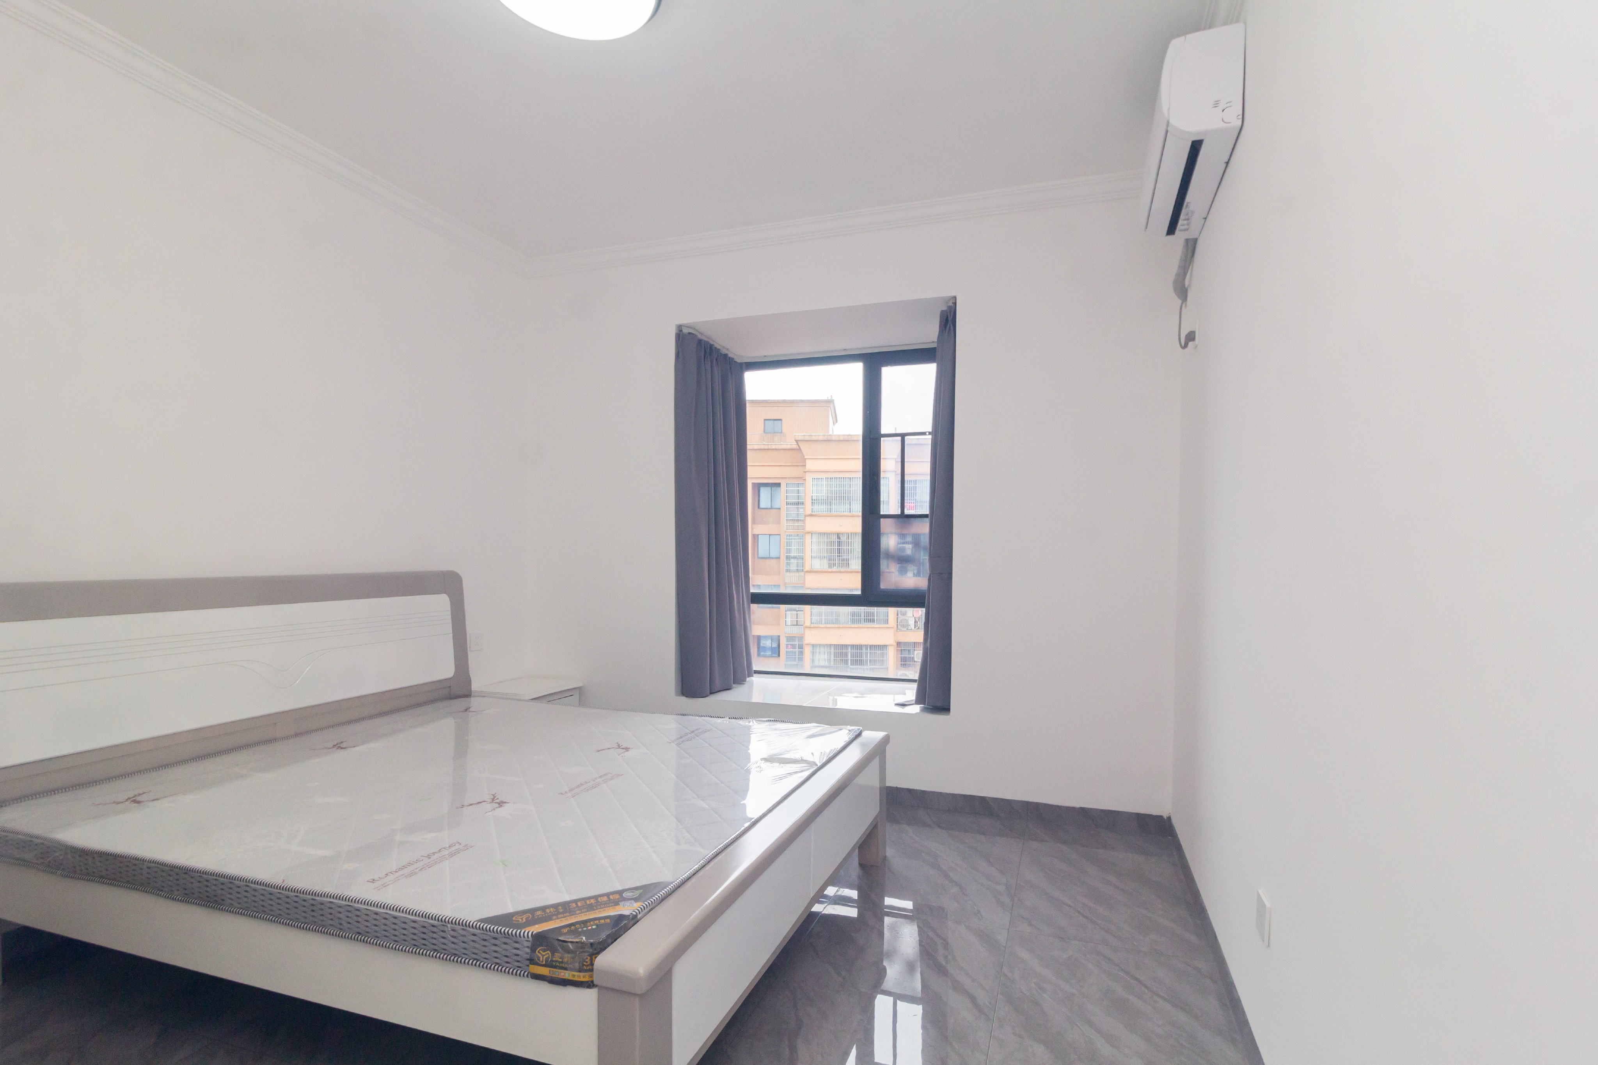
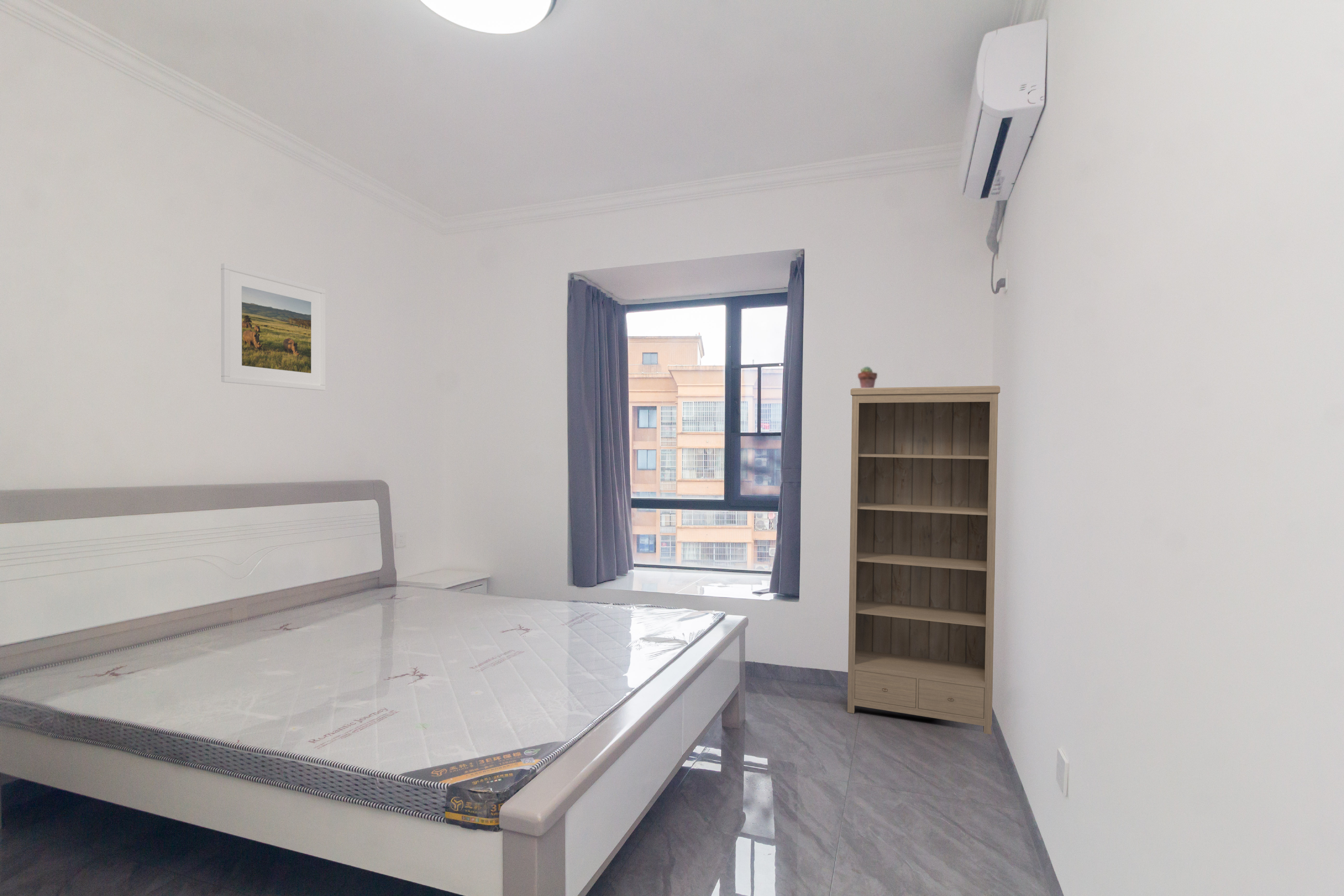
+ bookshelf [847,385,1000,735]
+ potted succulent [857,366,878,388]
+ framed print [221,263,326,391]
